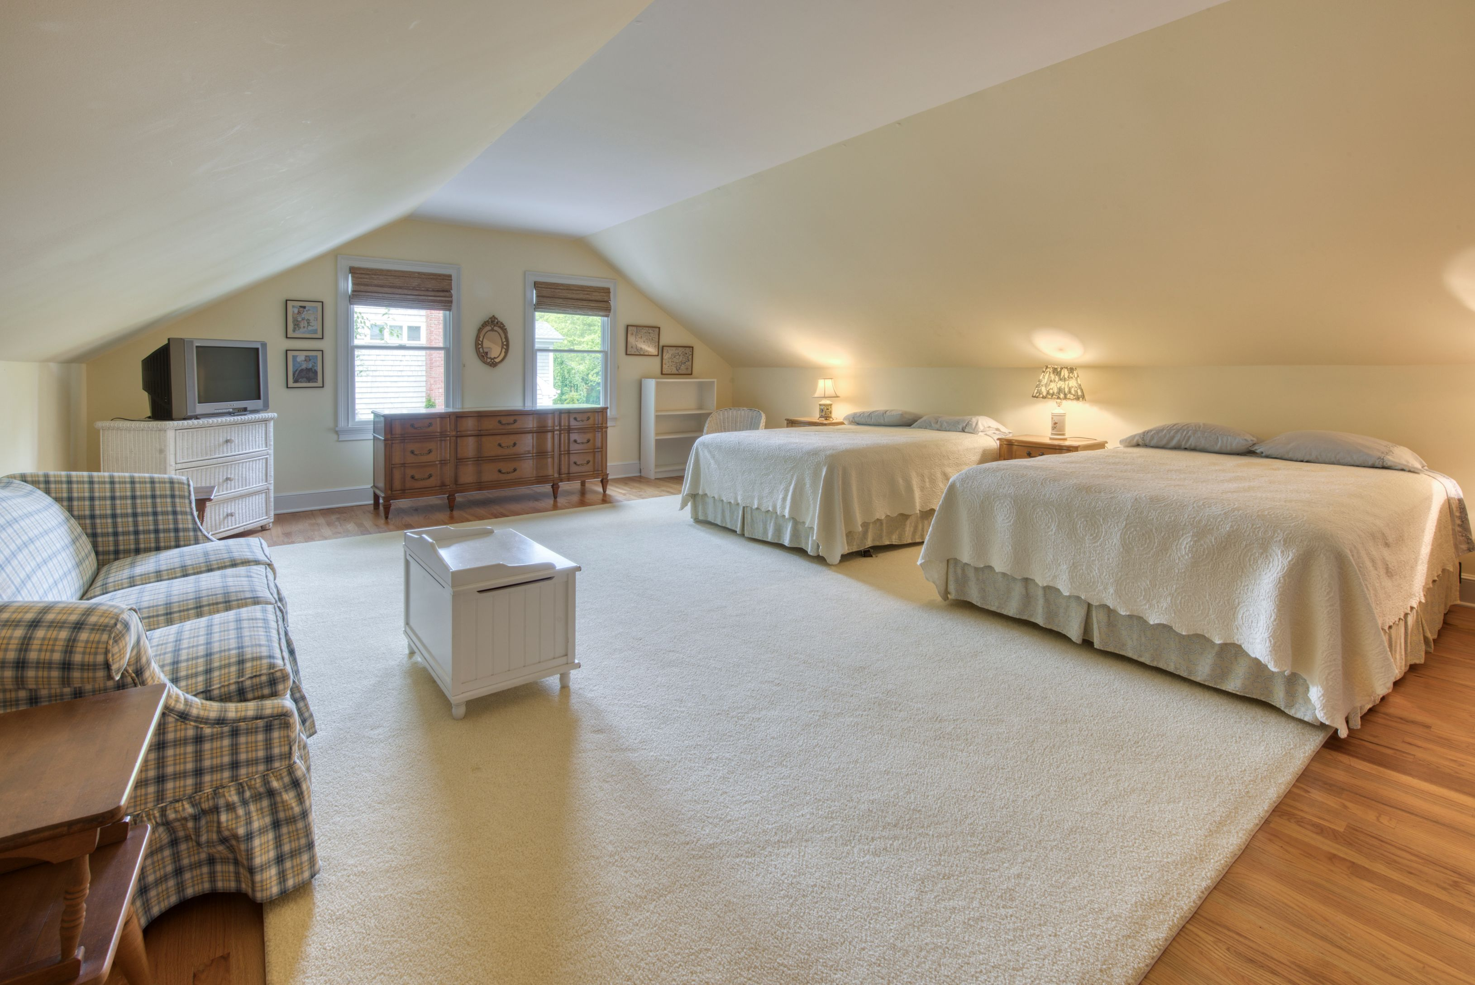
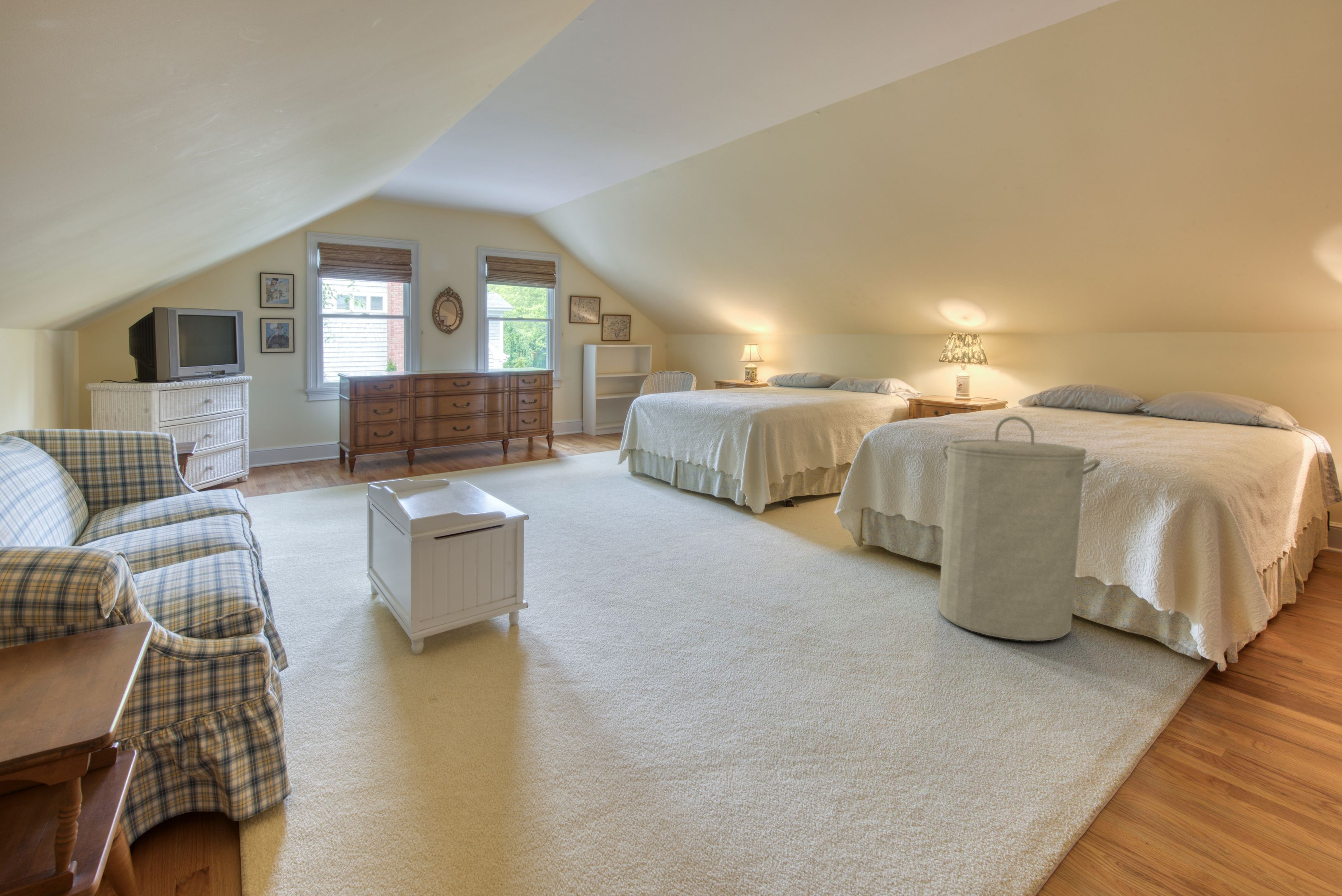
+ laundry hamper [938,415,1101,642]
